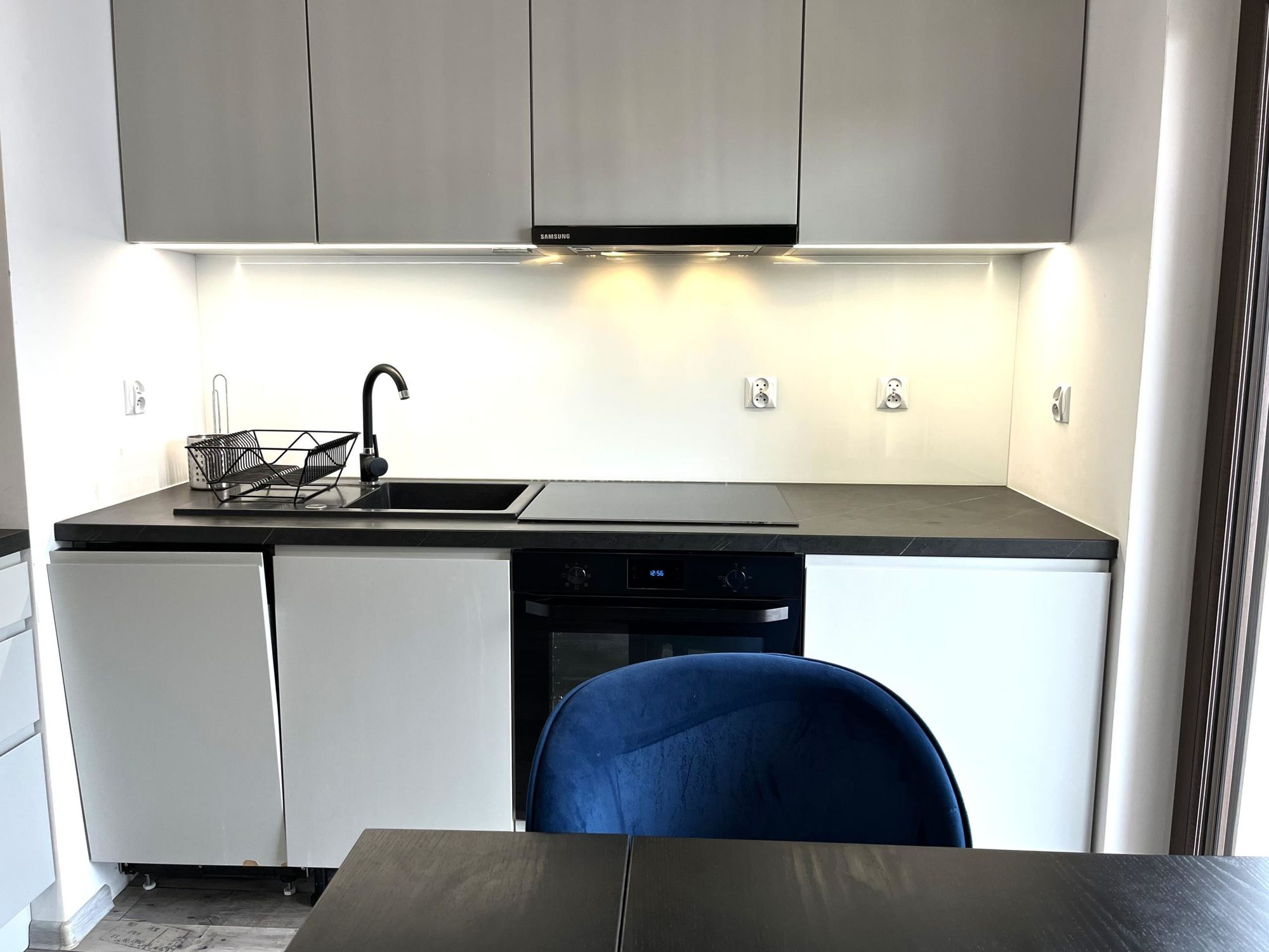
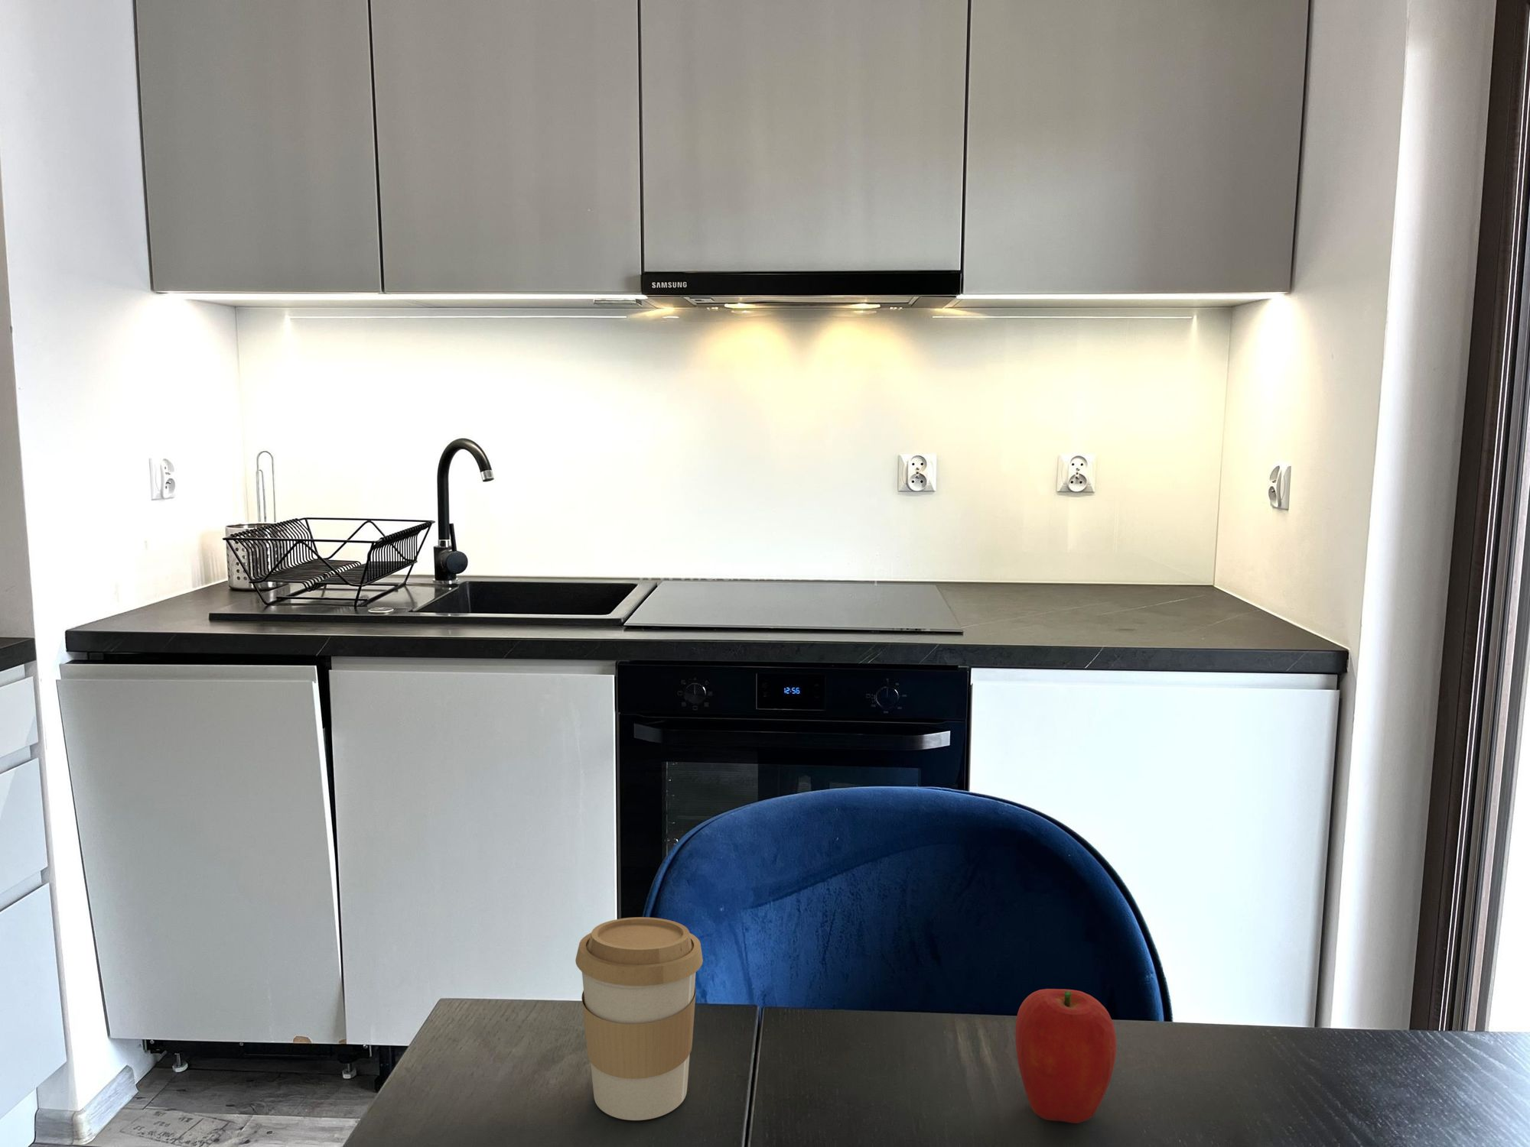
+ fruit [1014,988,1116,1124]
+ coffee cup [575,916,704,1120]
